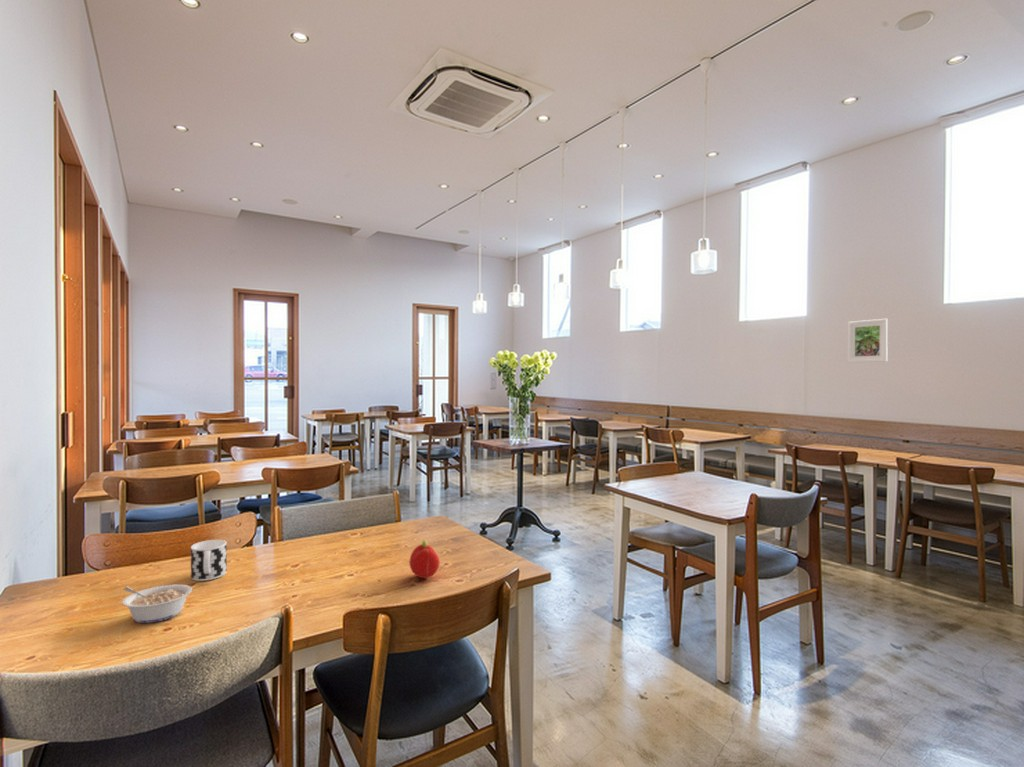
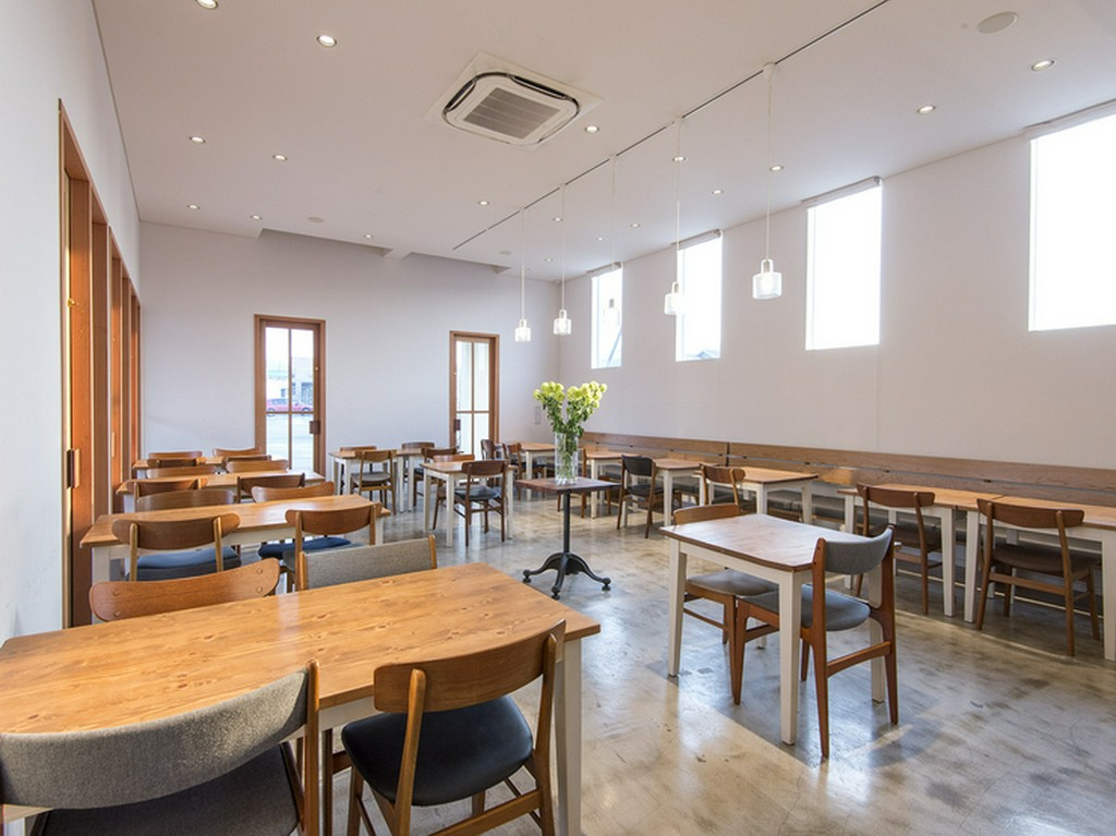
- fruit [408,539,441,579]
- cup [190,539,228,582]
- legume [121,584,193,624]
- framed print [847,318,889,364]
